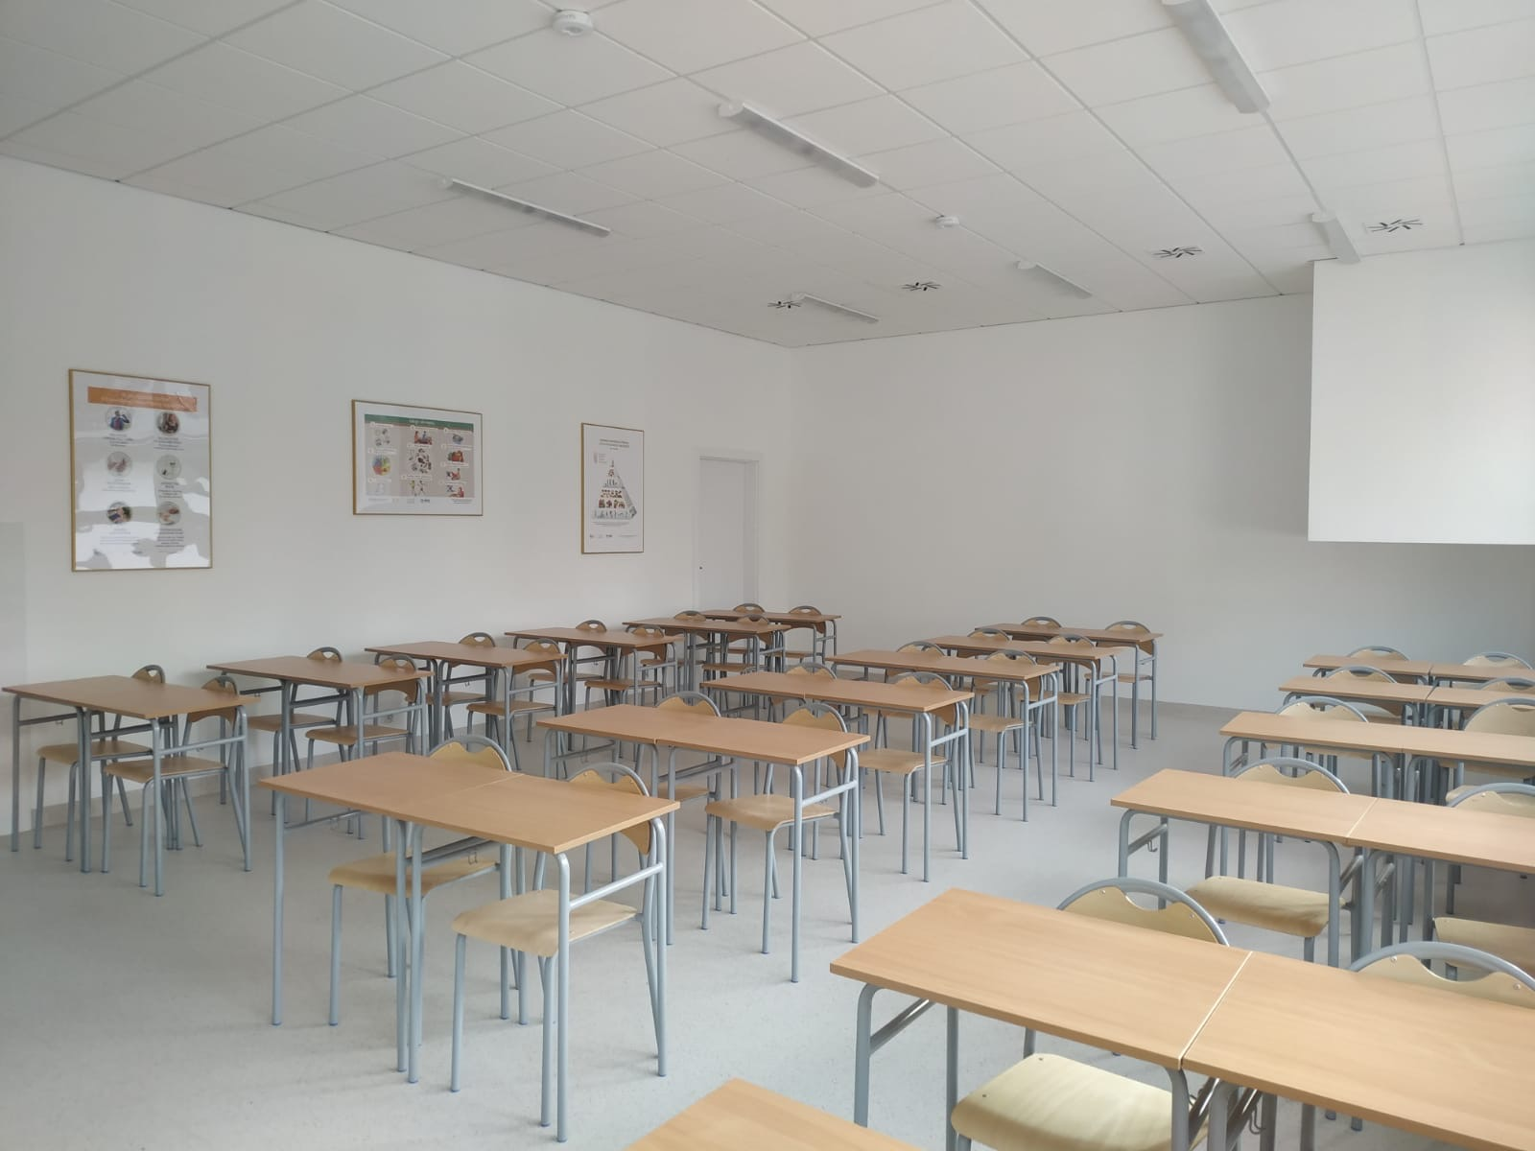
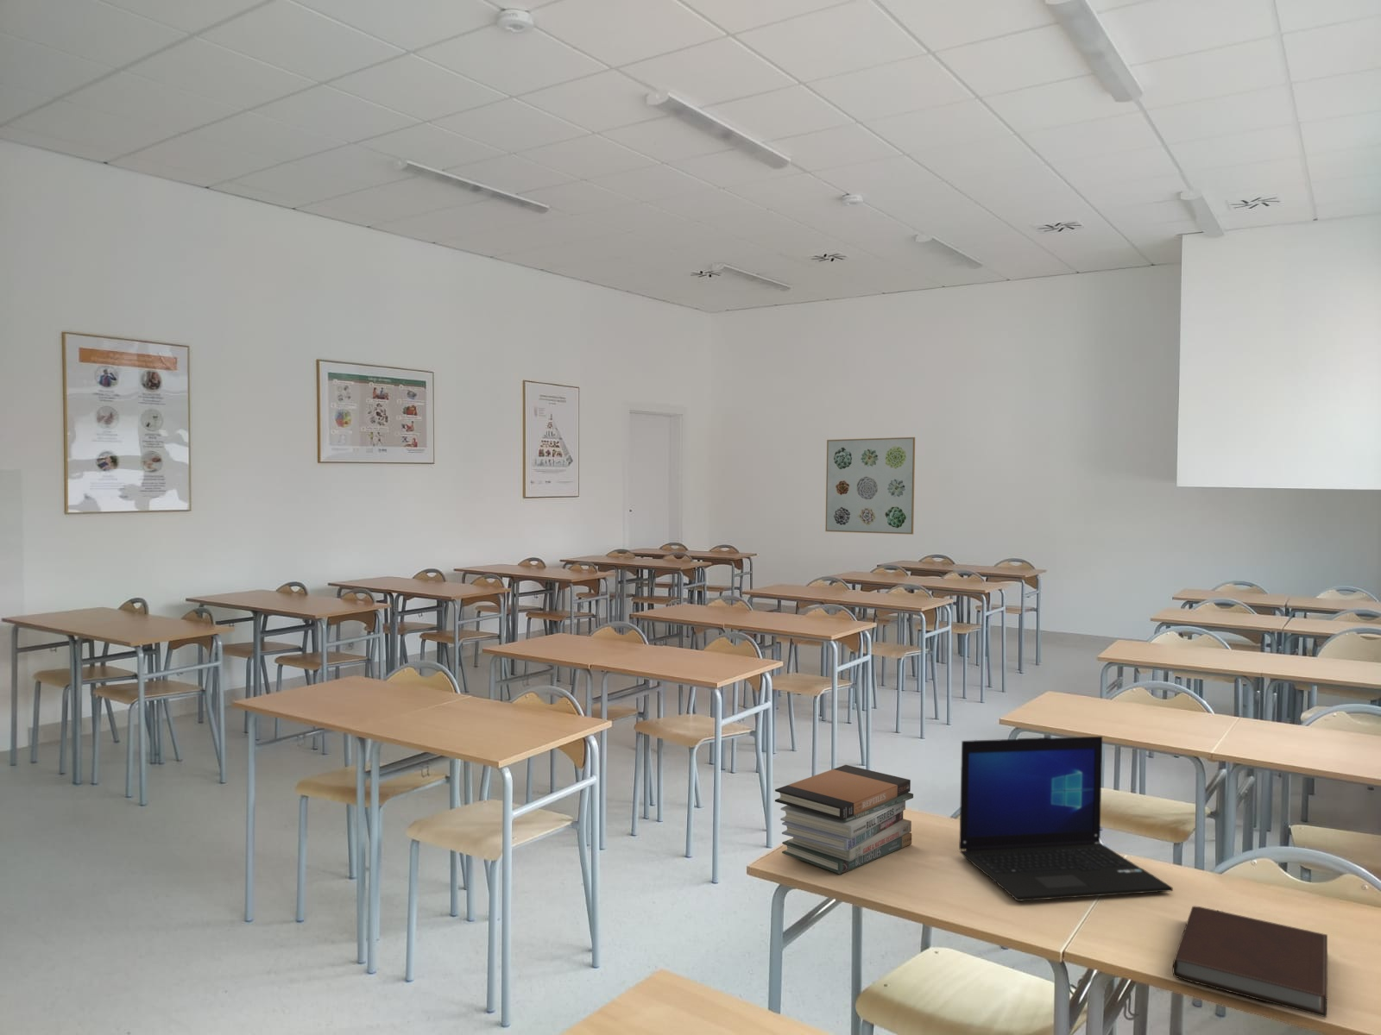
+ wall art [824,436,916,536]
+ book stack [774,764,915,874]
+ laptop [958,736,1173,902]
+ notebook [1172,905,1329,1019]
